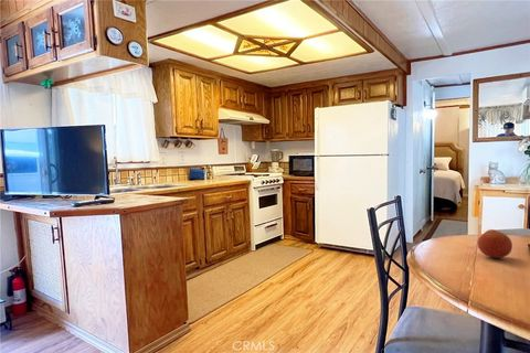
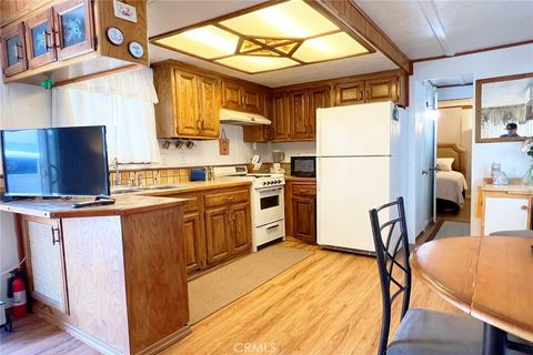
- fruit [476,228,513,259]
